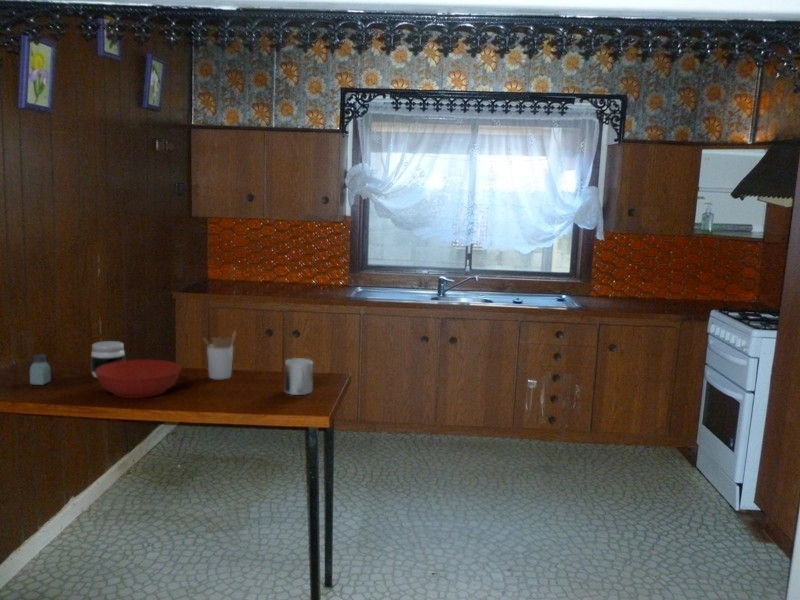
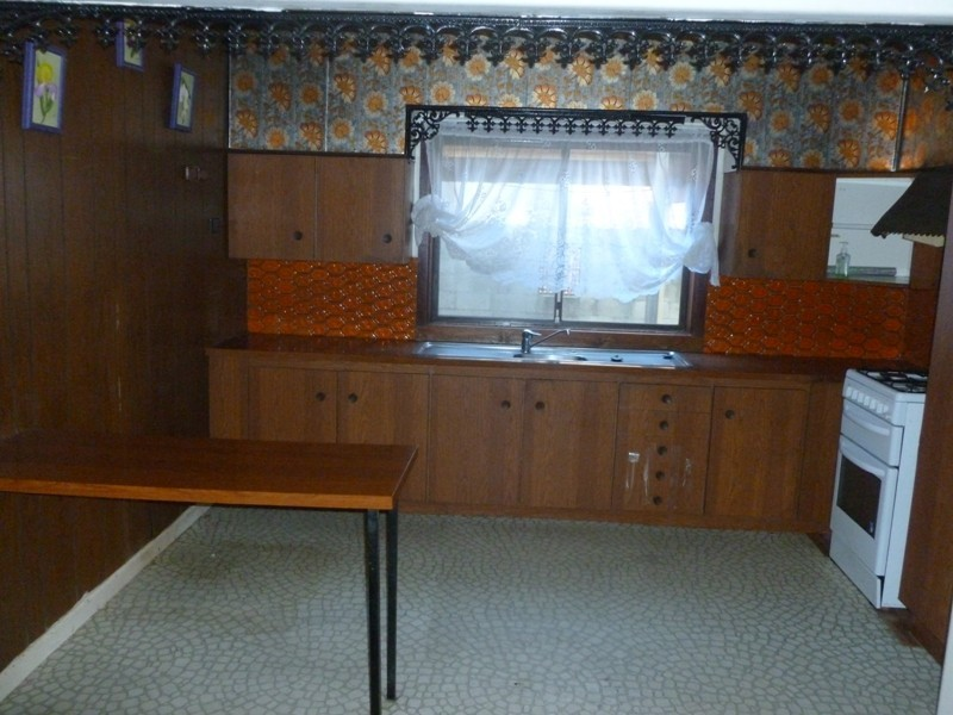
- mug [284,357,314,396]
- bowl [95,359,183,399]
- jar [90,340,126,379]
- saltshaker [29,353,52,386]
- utensil holder [201,330,237,381]
